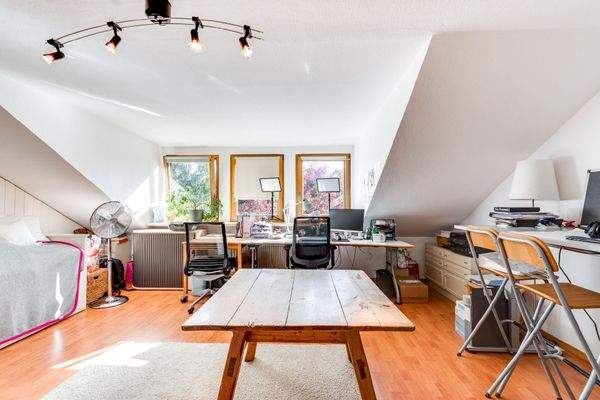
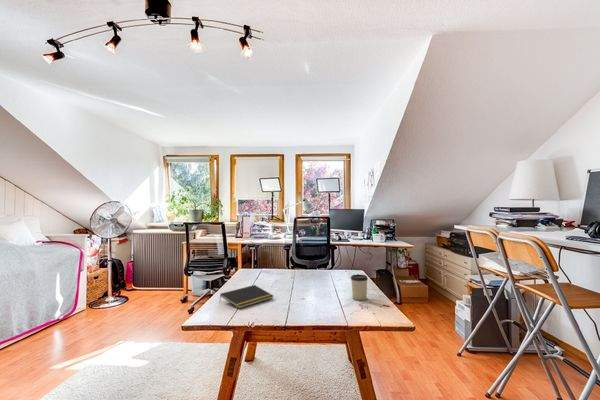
+ notepad [218,284,274,310]
+ cup [350,274,369,301]
